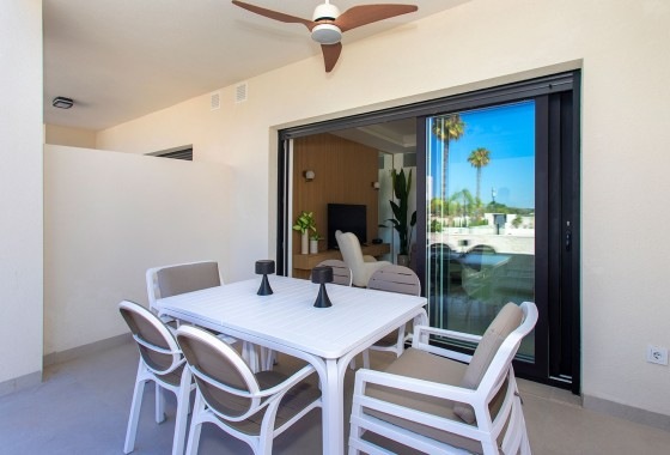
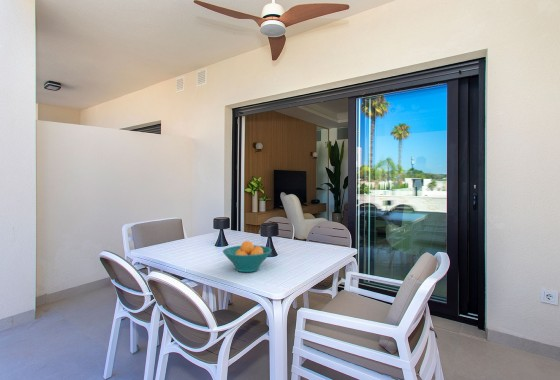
+ fruit bowl [222,240,273,273]
